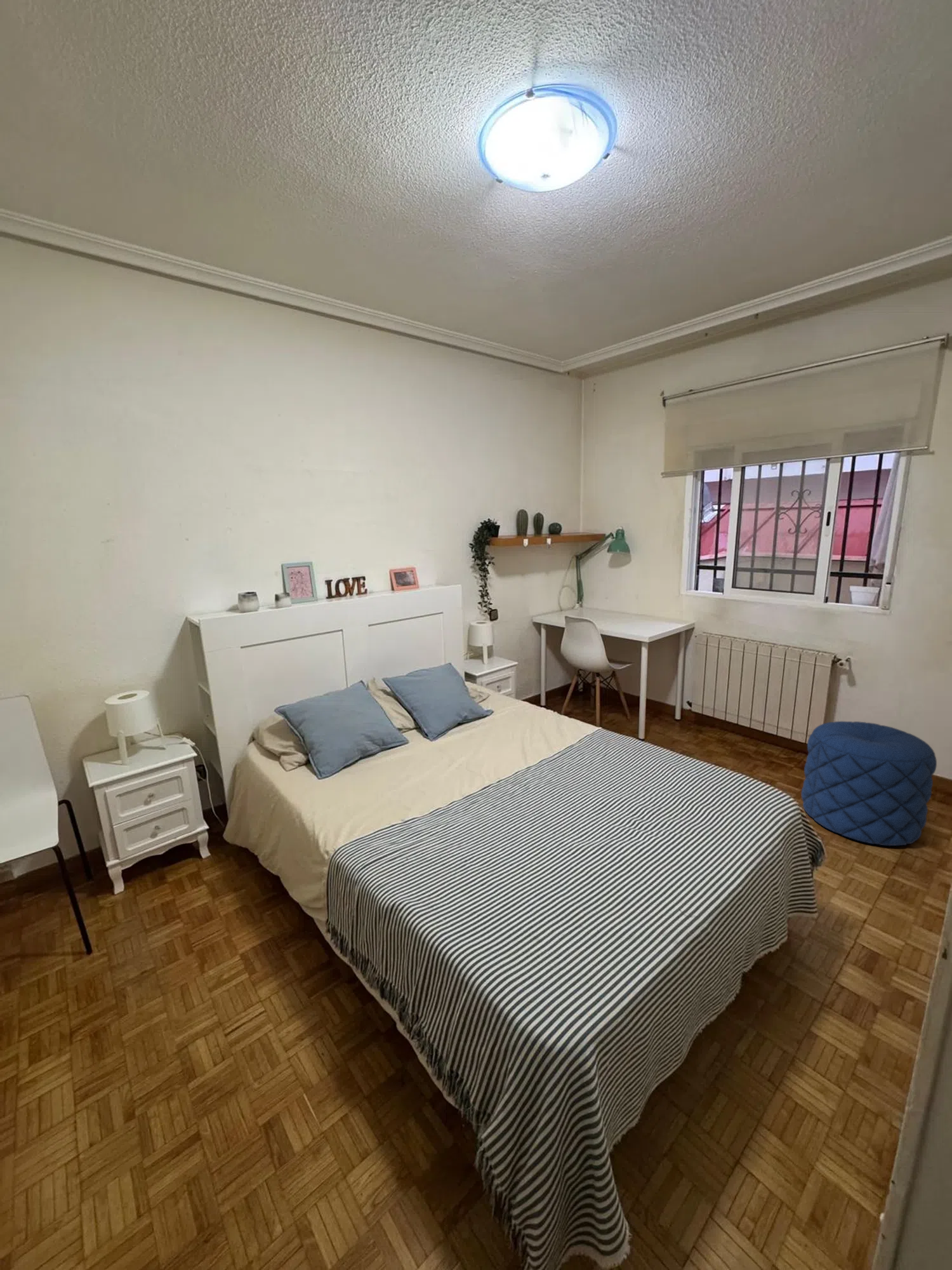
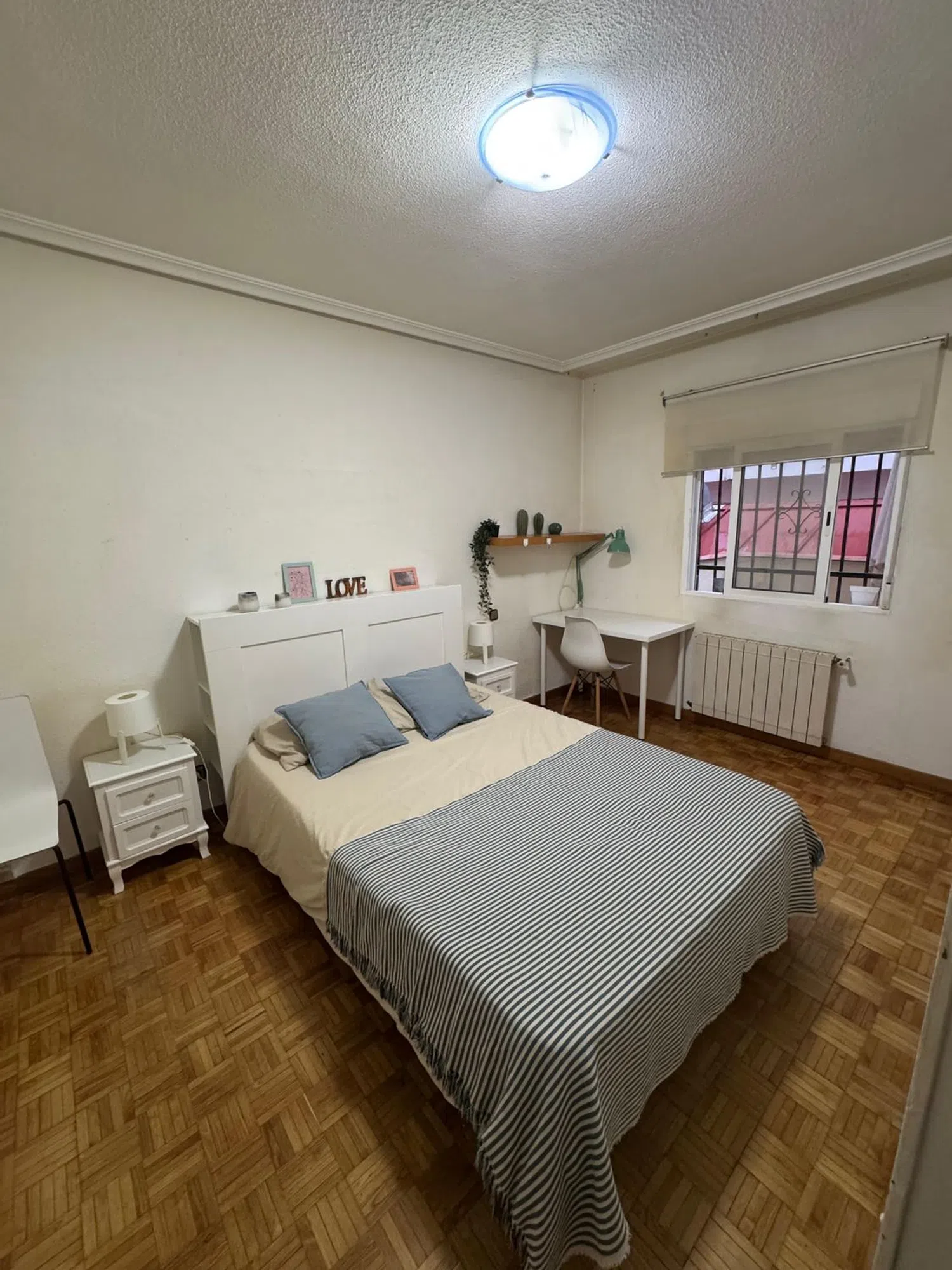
- pouf [801,721,937,846]
